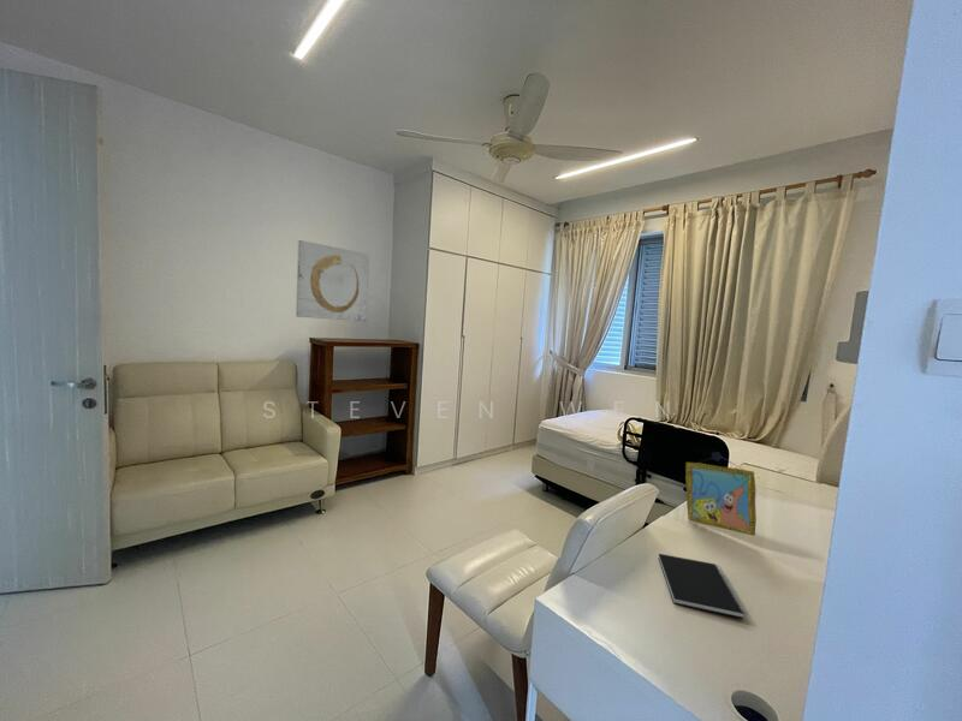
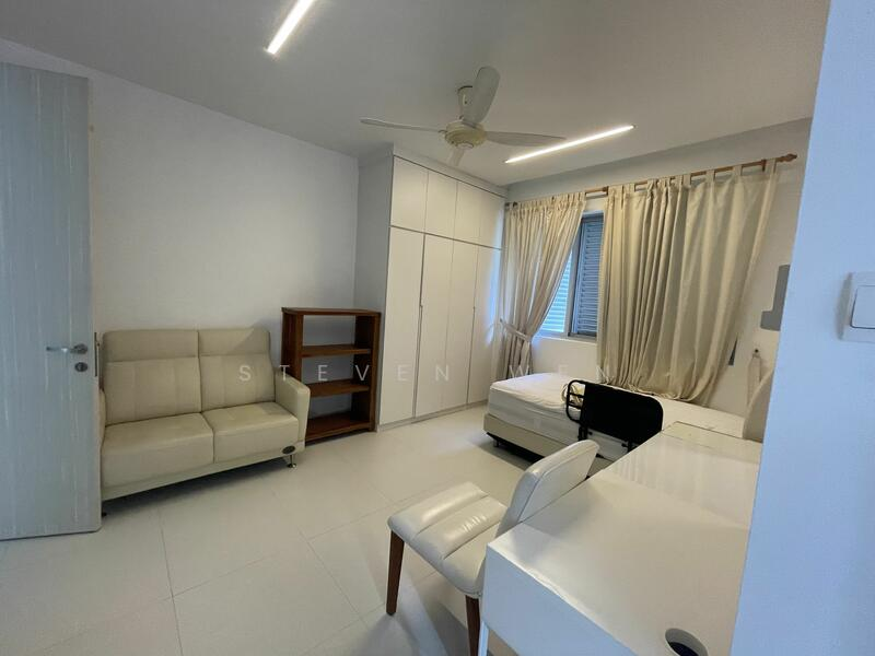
- picture frame [684,451,758,537]
- notebook [658,553,750,620]
- wall art [295,239,370,322]
